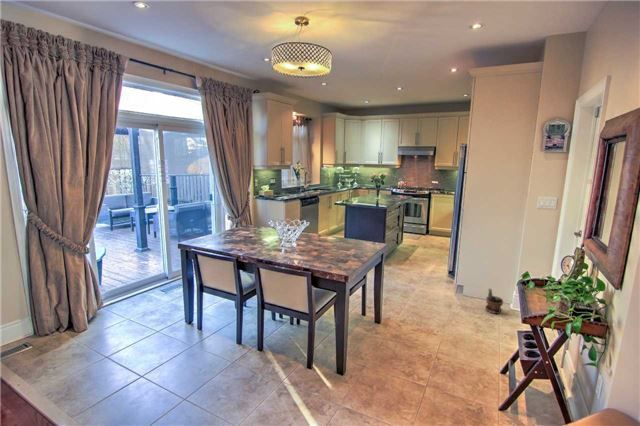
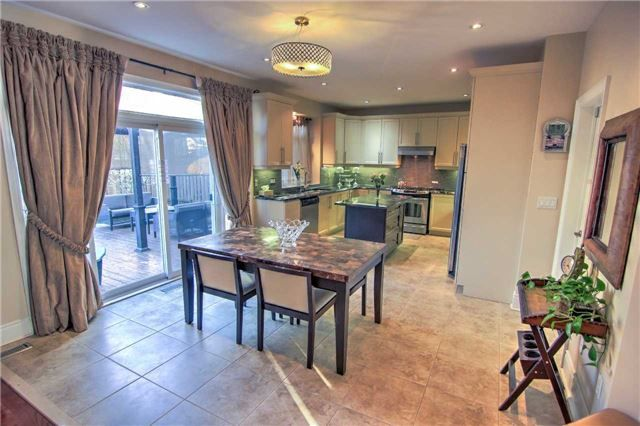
- potted plant [484,287,504,315]
